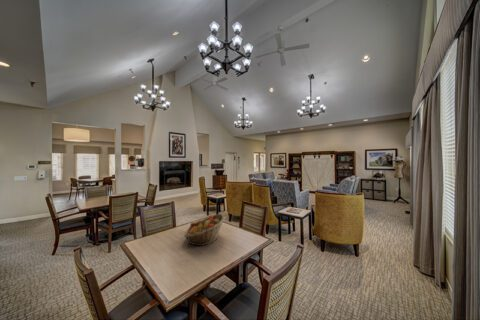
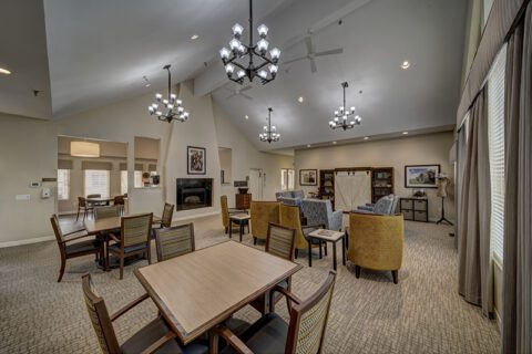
- fruit basket [183,213,226,247]
